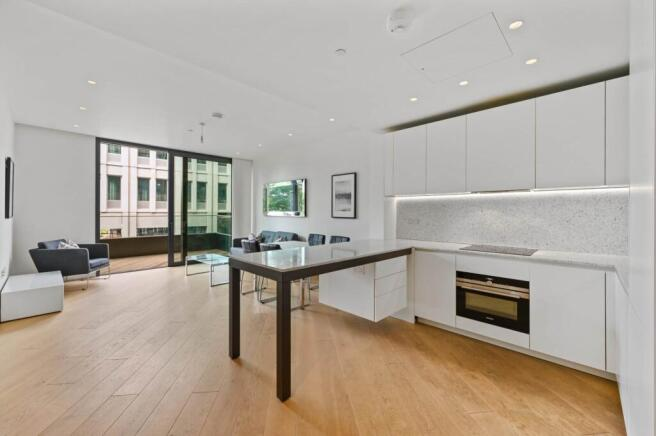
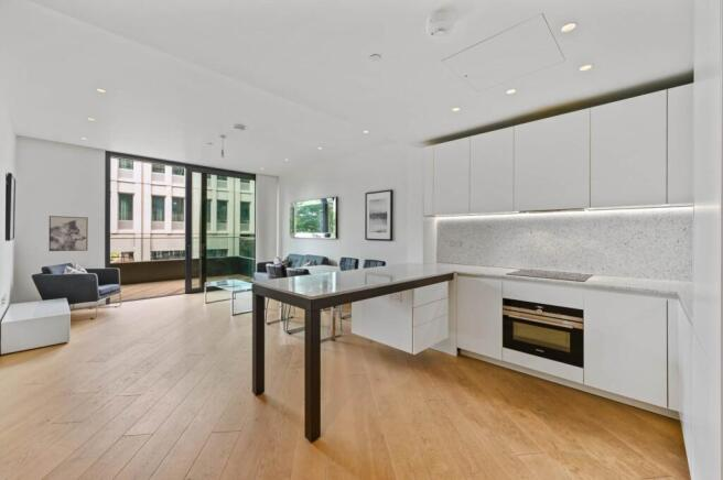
+ wall art [48,215,89,252]
